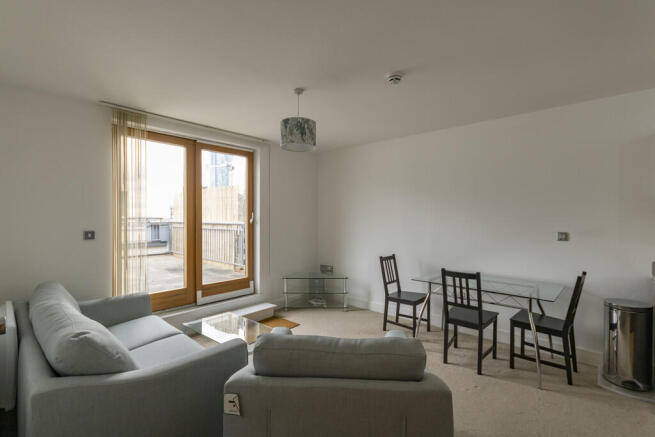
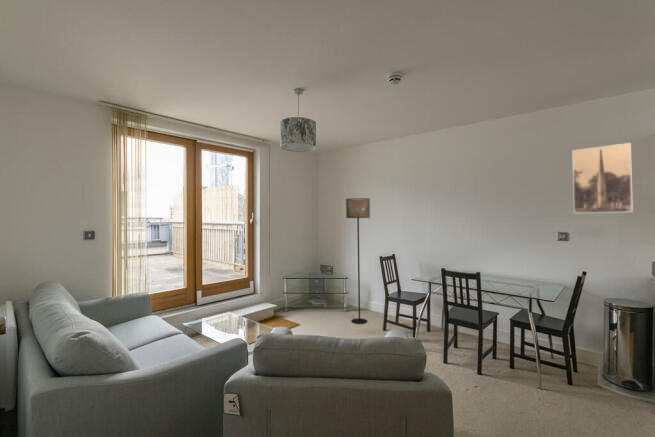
+ floor lamp [345,197,371,325]
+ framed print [571,142,634,214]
